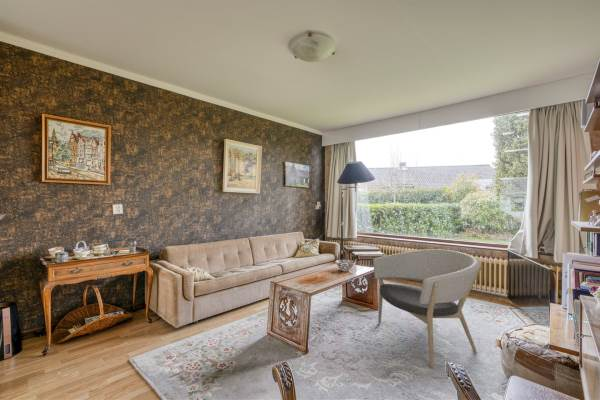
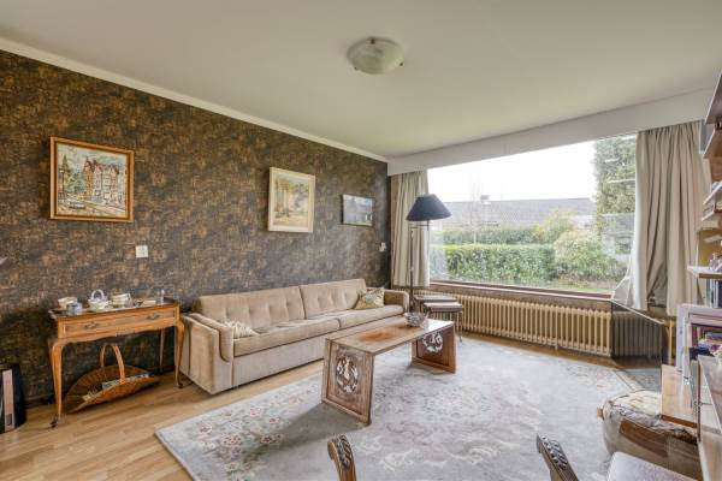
- armchair [372,248,483,369]
